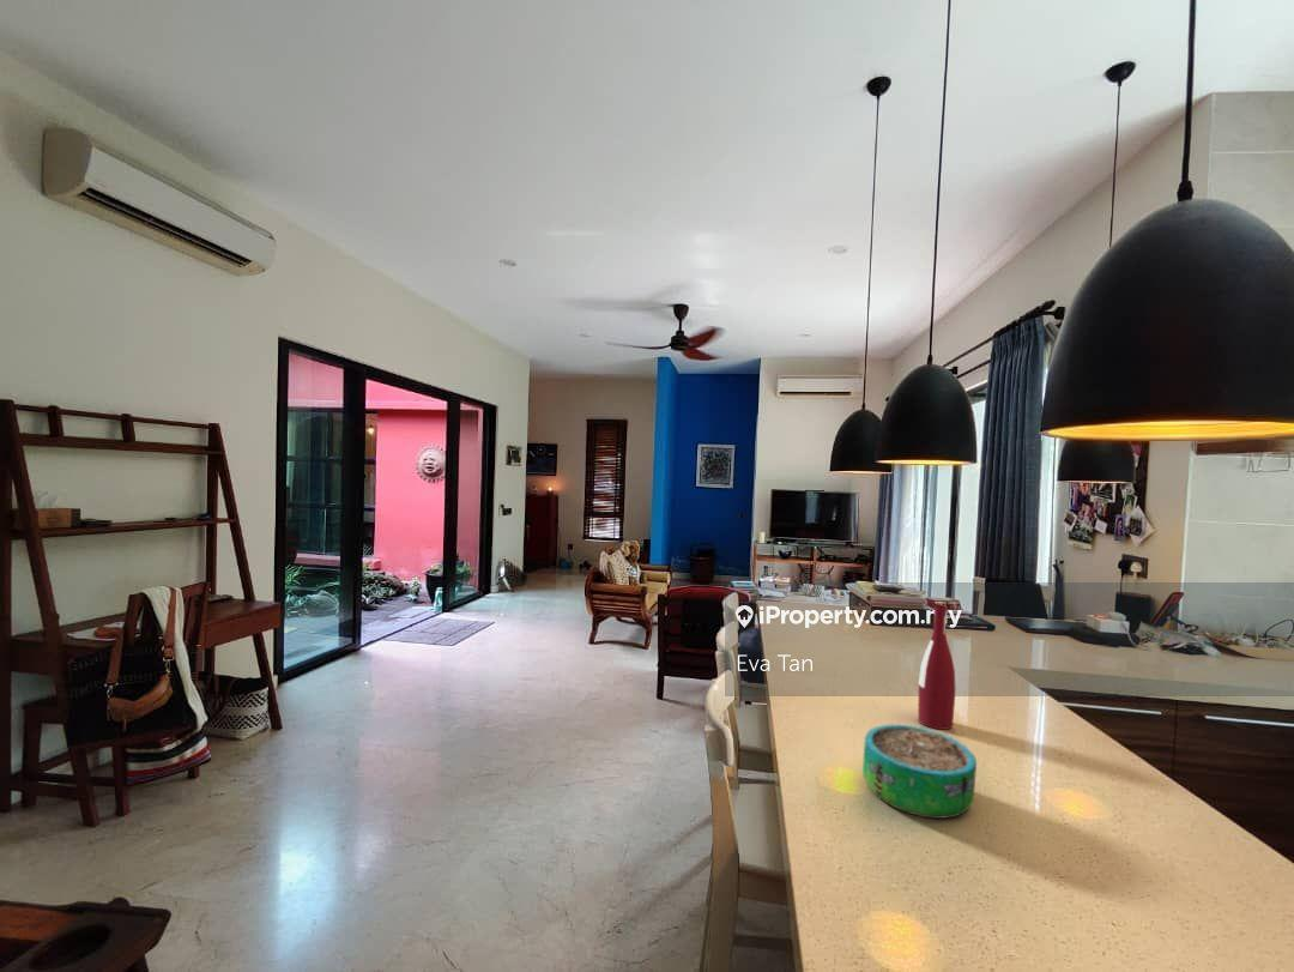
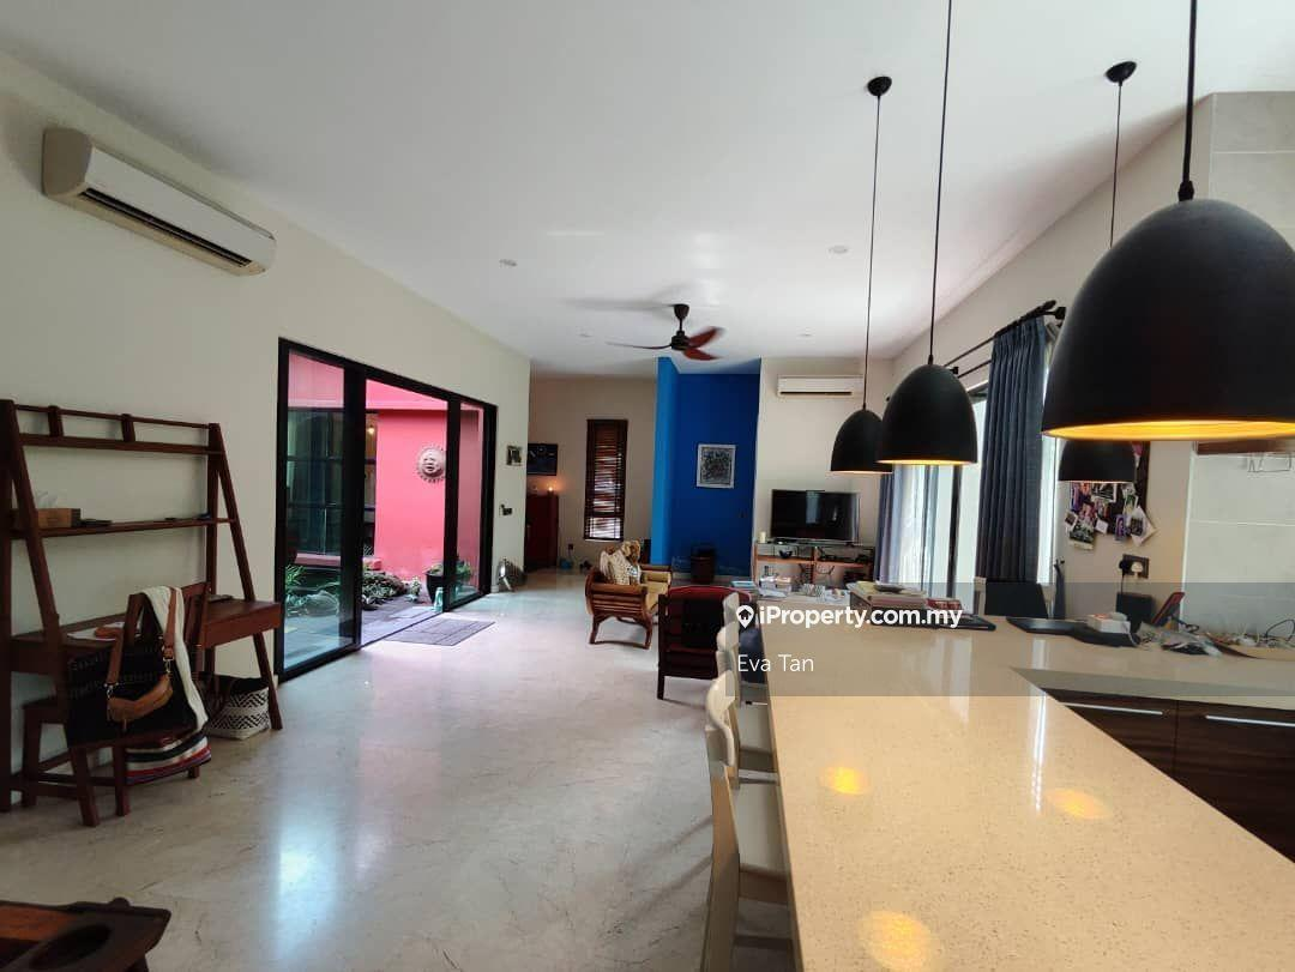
- decorative bowl [861,723,978,820]
- alcohol [917,604,956,731]
